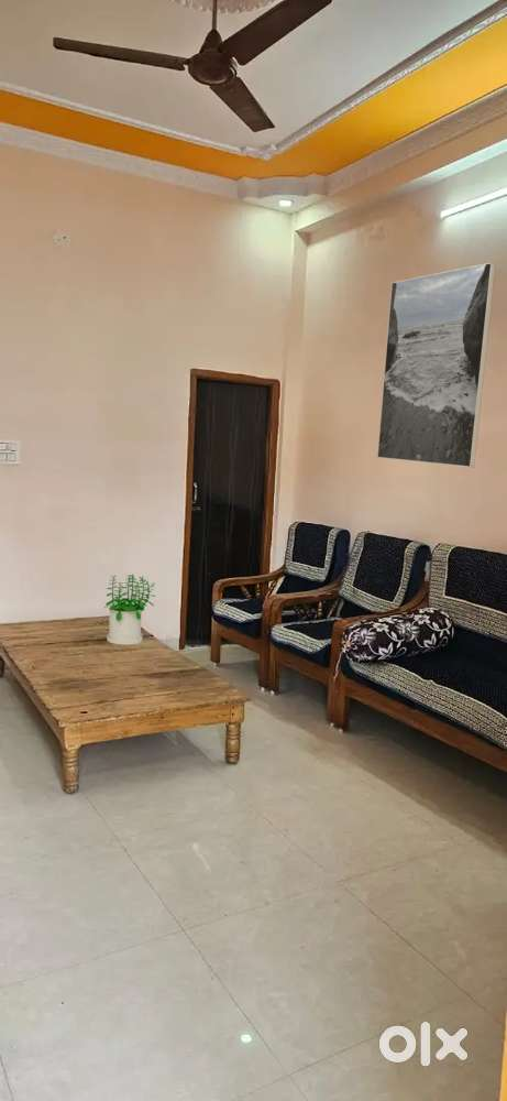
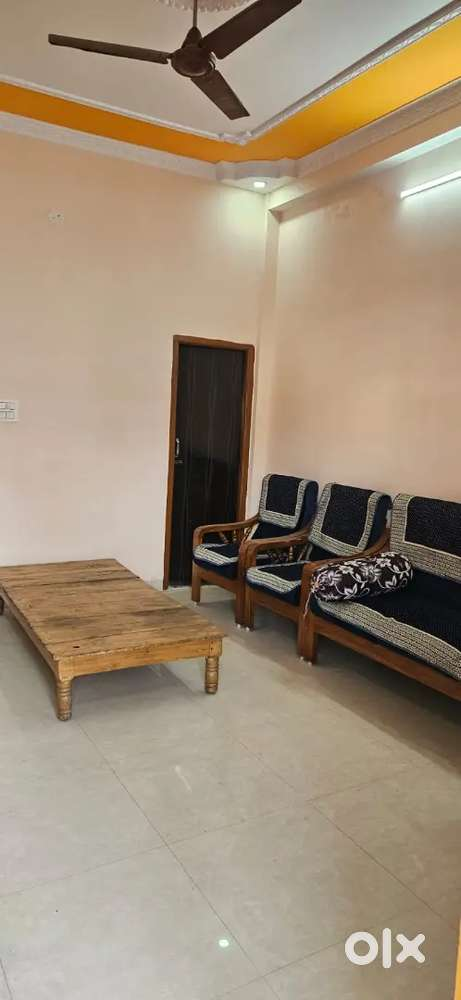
- potted plant [103,574,157,645]
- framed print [376,261,497,468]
